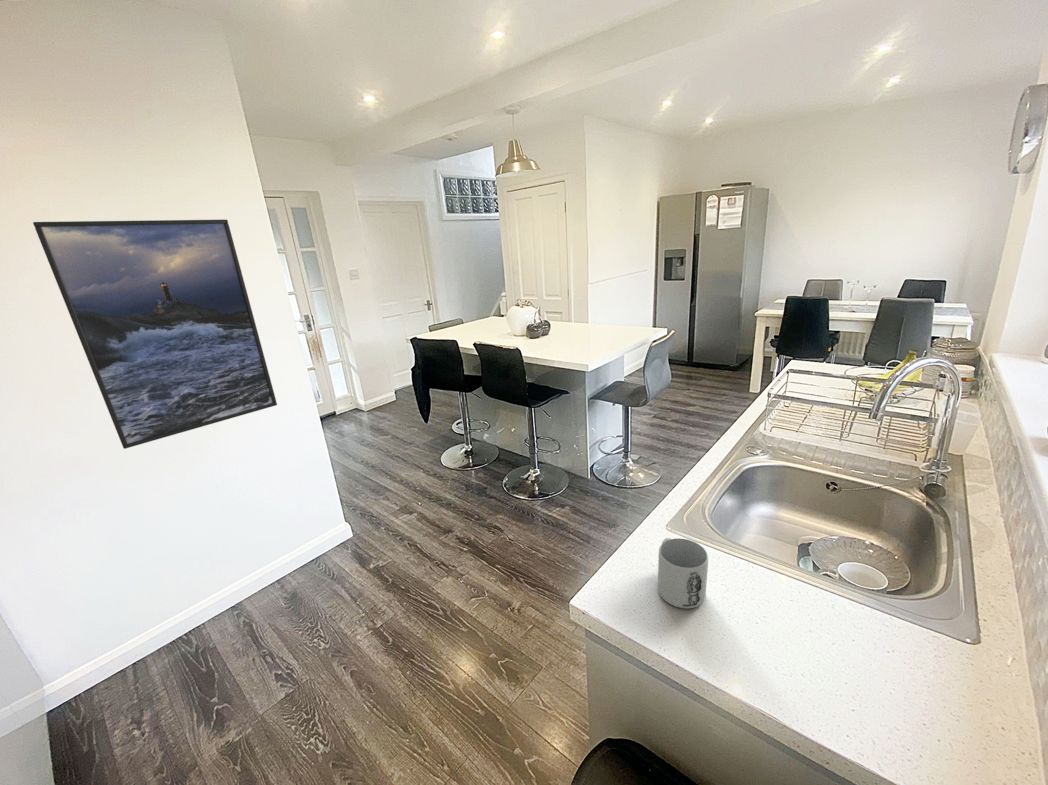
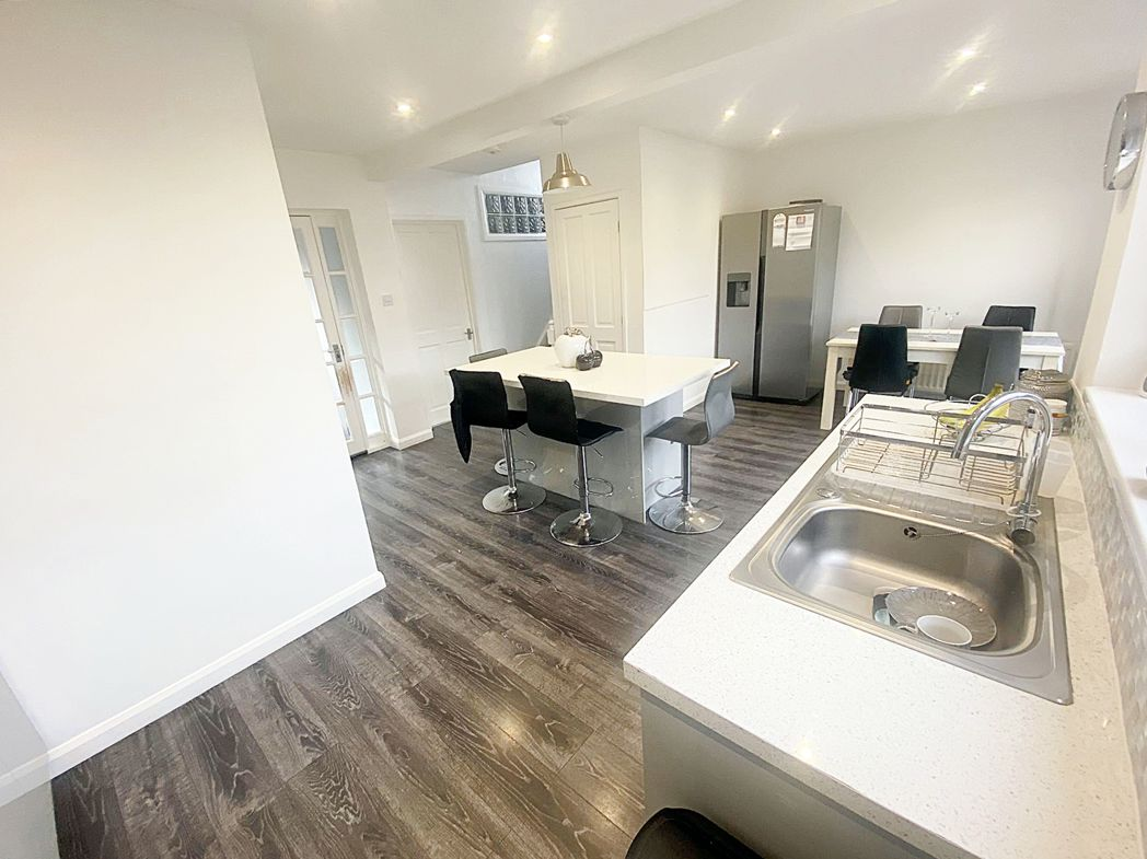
- mug [657,537,709,609]
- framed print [32,219,278,450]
